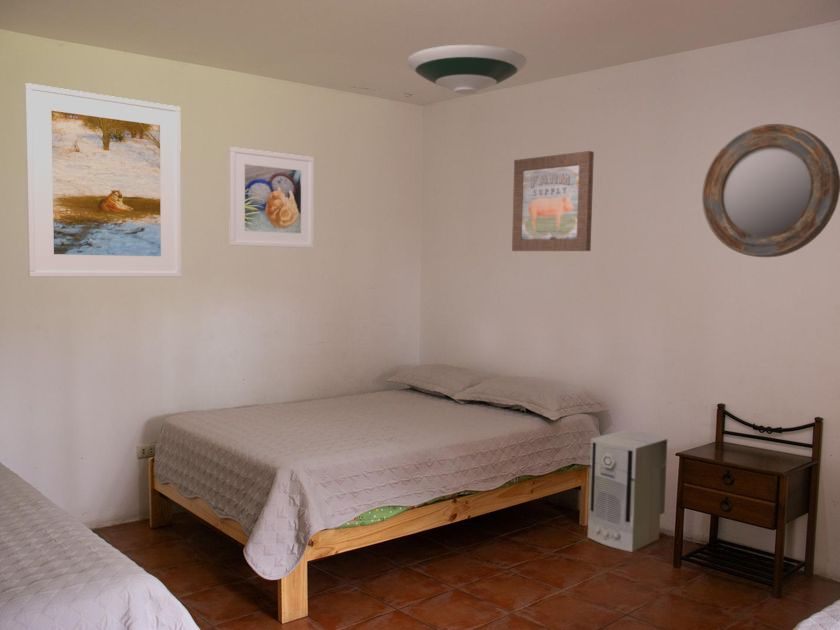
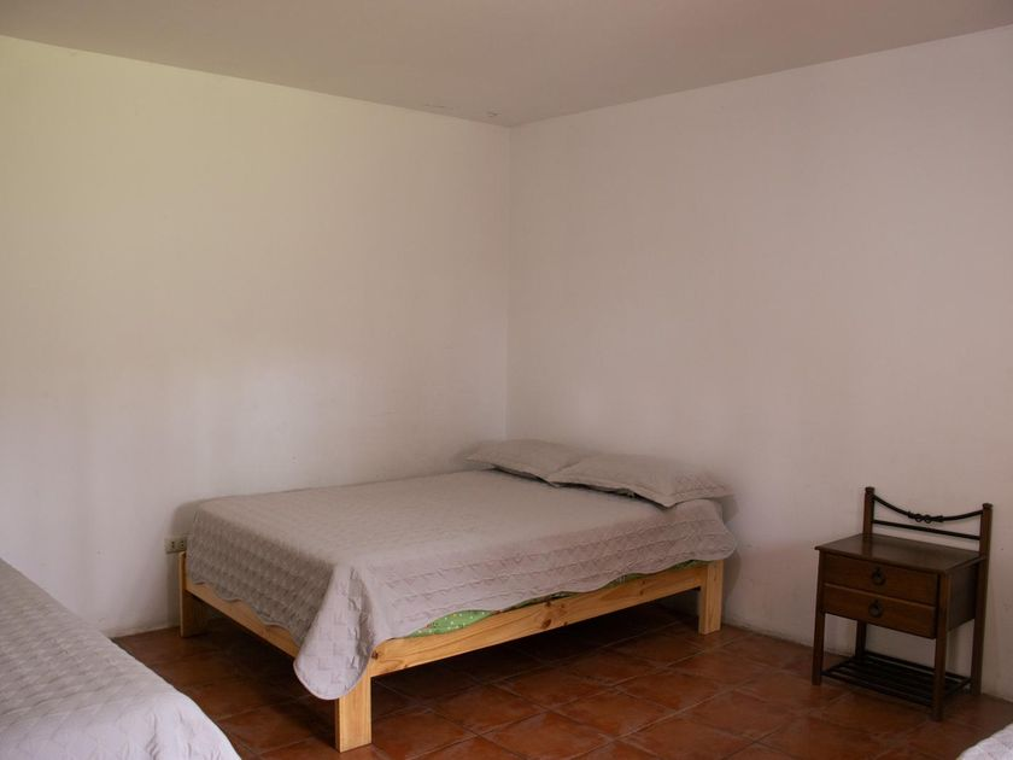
- air purifier [587,429,668,553]
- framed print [228,146,315,249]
- wall art [511,150,595,252]
- home mirror [701,123,840,258]
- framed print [24,82,182,278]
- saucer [406,44,528,95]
